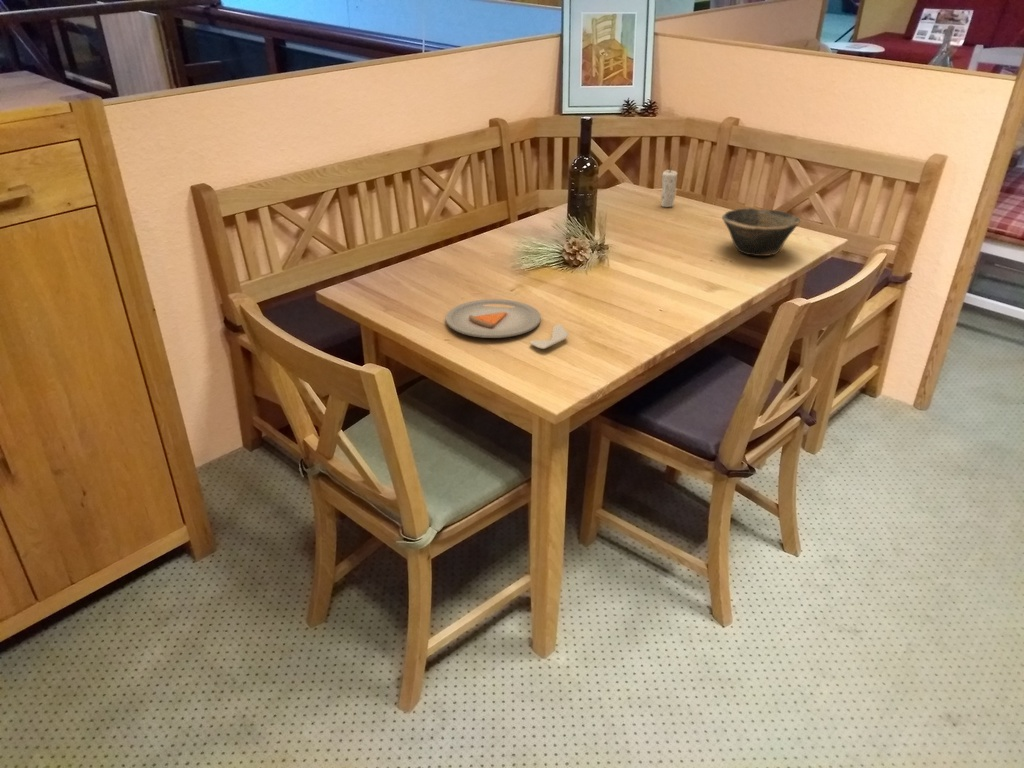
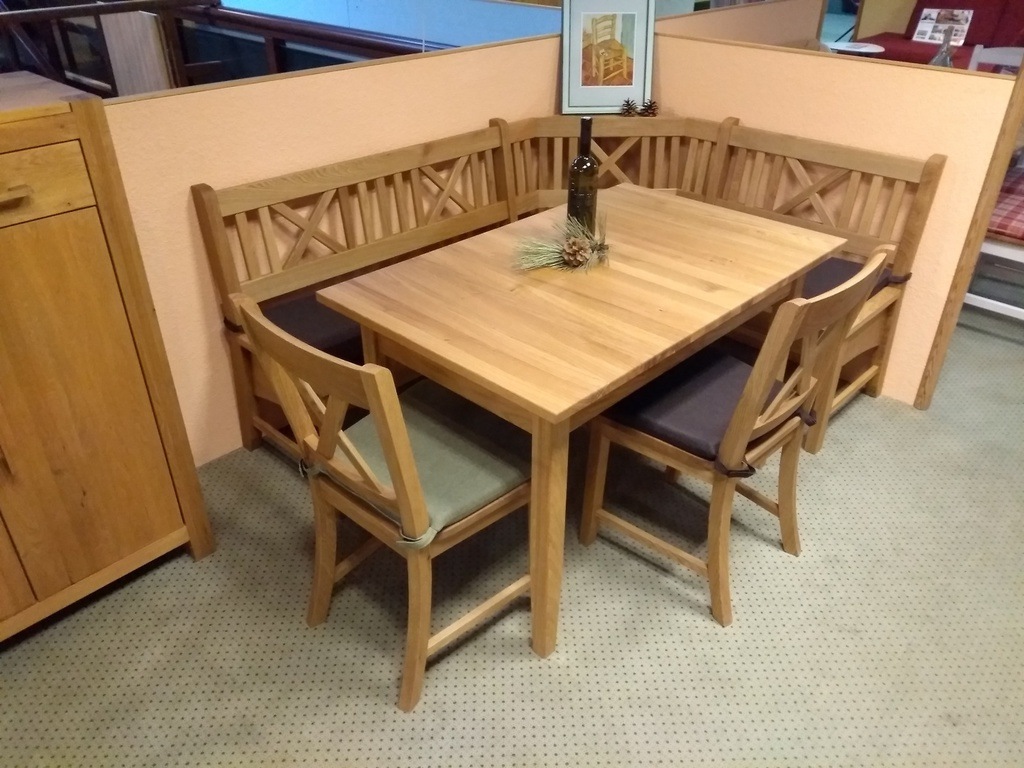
- candle [660,166,678,208]
- dinner plate [445,298,569,350]
- bowl [721,207,801,257]
